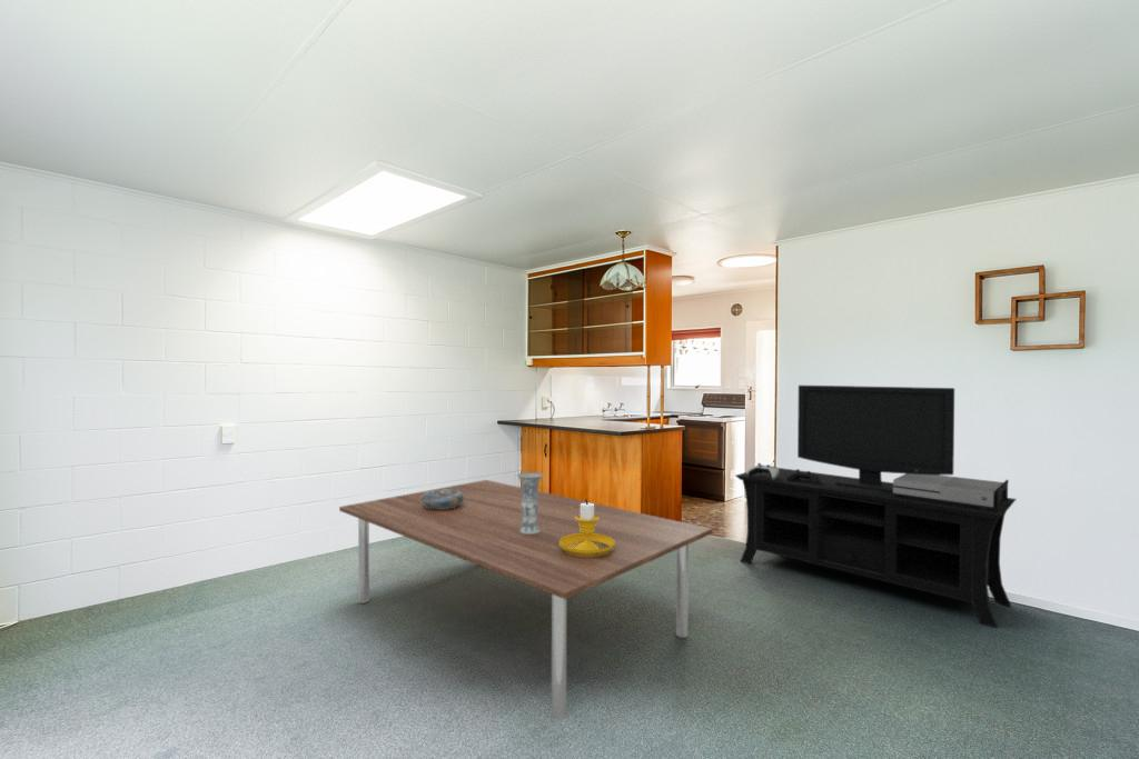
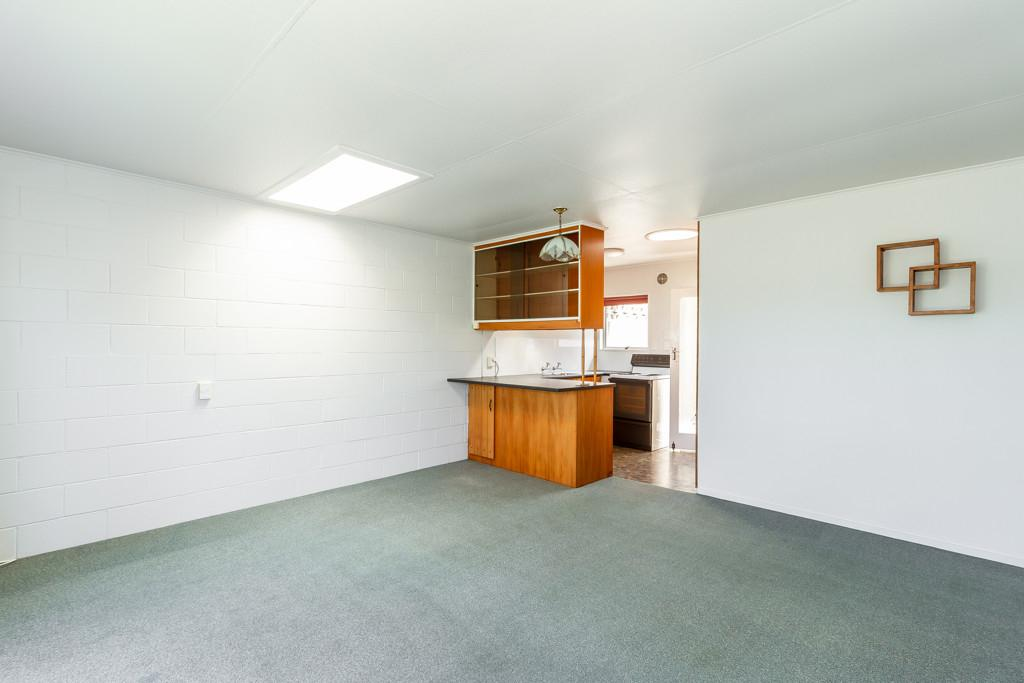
- candlestick [559,498,615,556]
- media console [734,385,1018,629]
- decorative bowl [422,488,464,509]
- dining table [338,479,713,721]
- vase [515,471,545,535]
